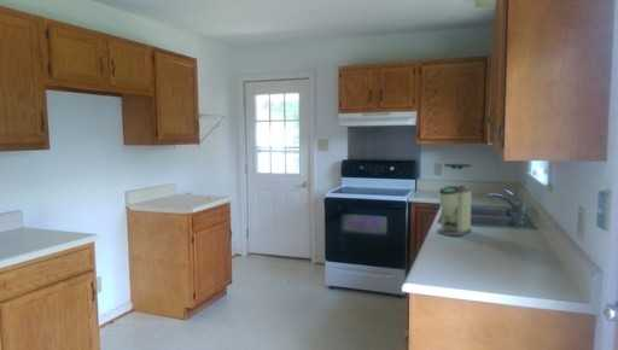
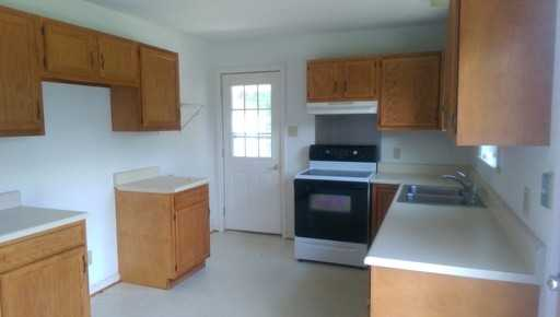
- coffee grinder [436,163,473,238]
